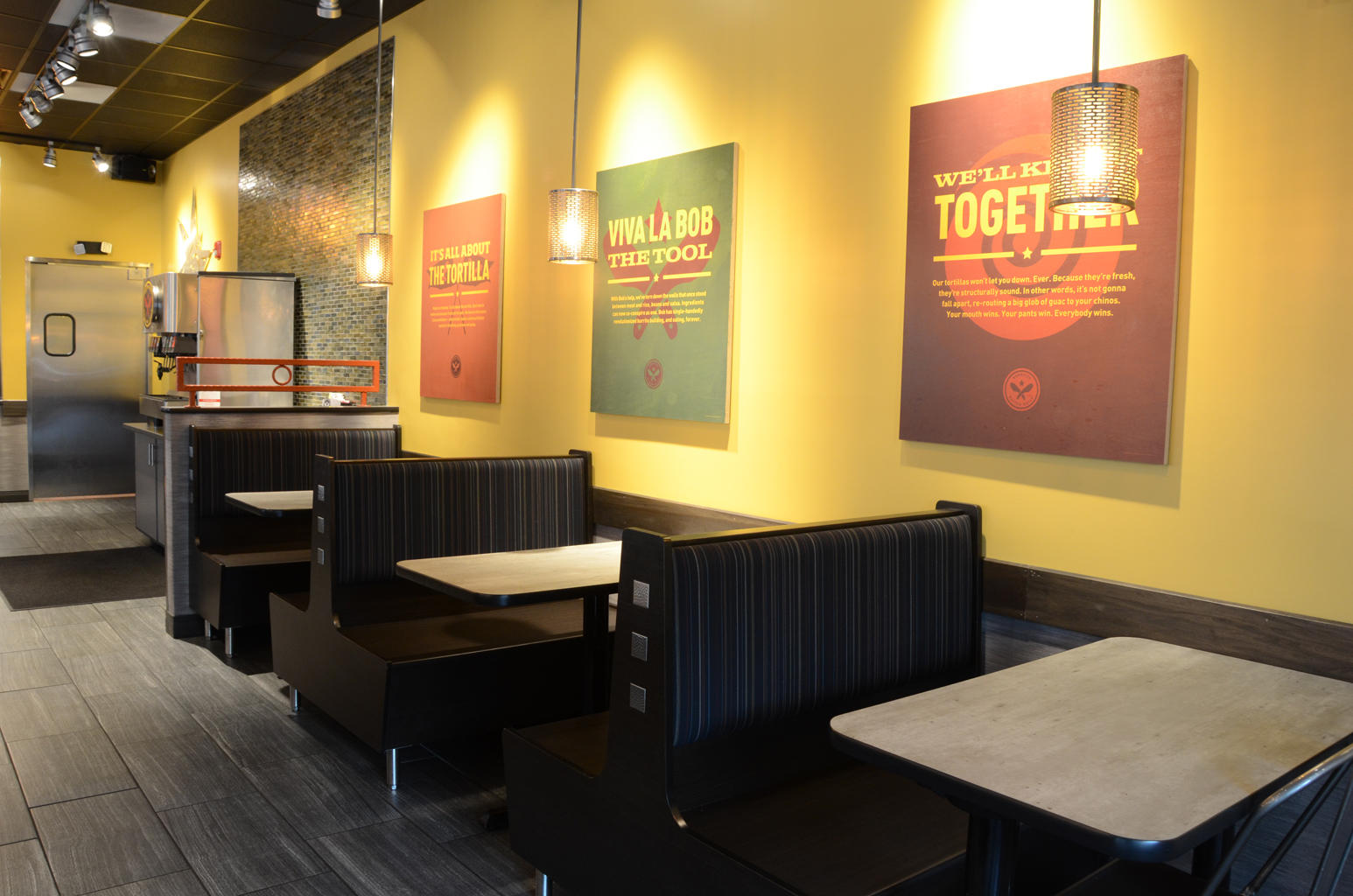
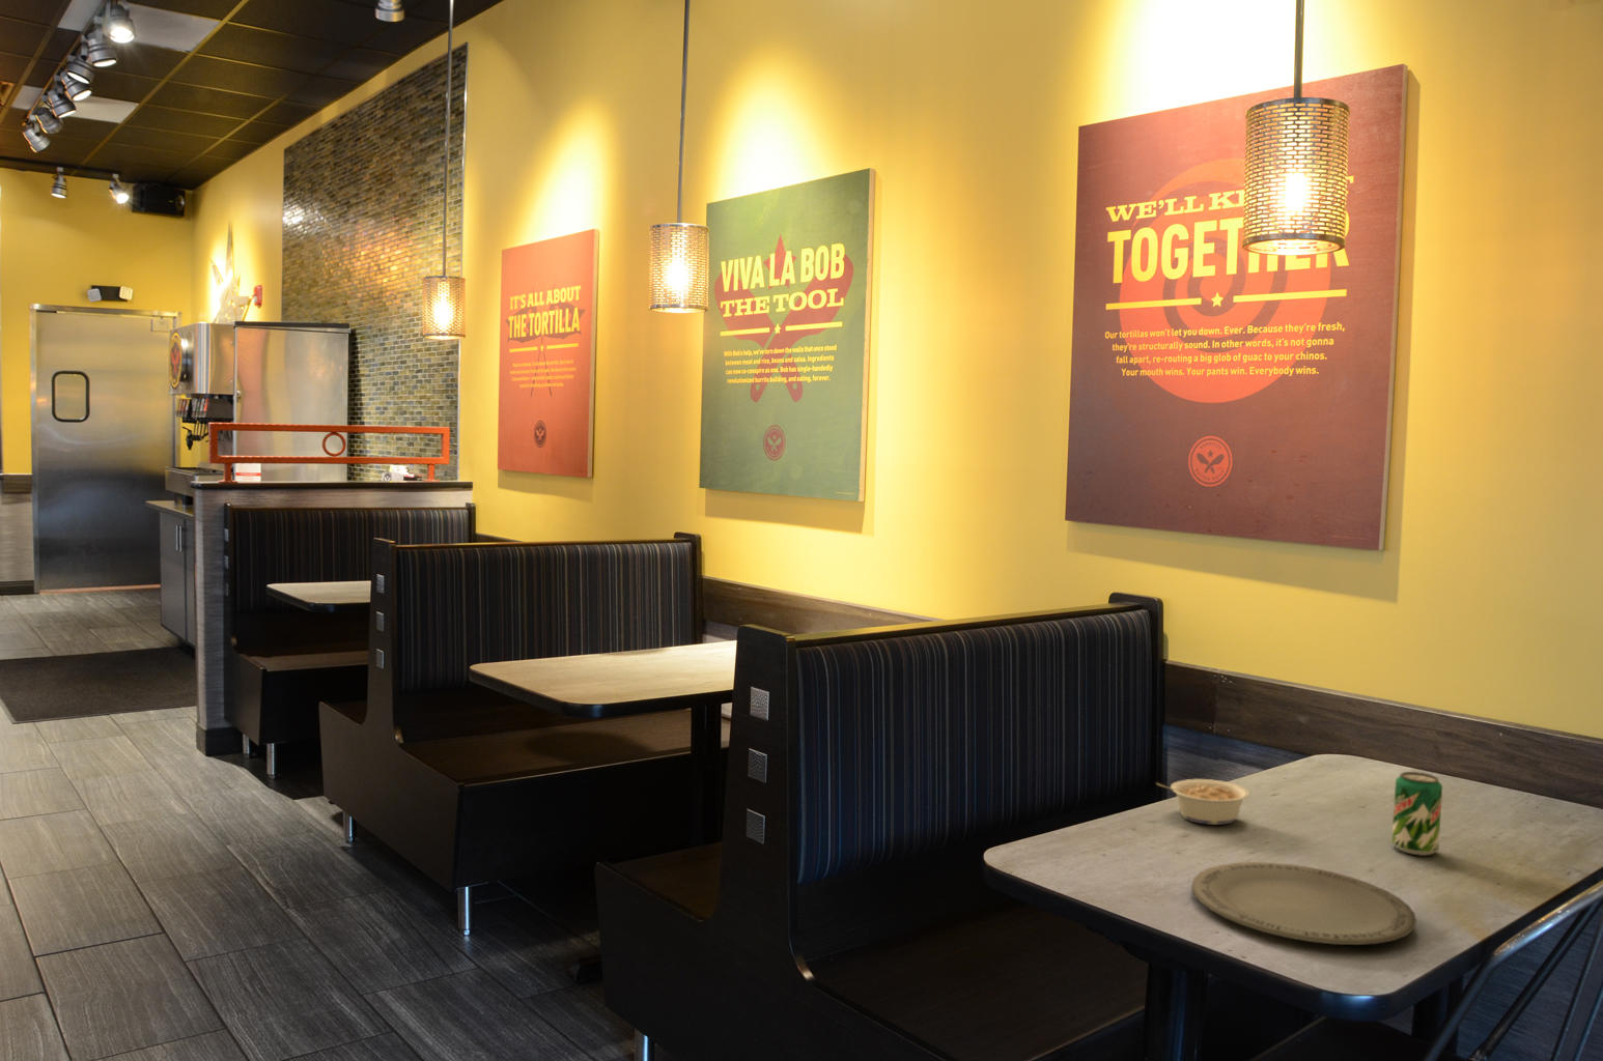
+ legume [1155,778,1250,825]
+ plate [1192,861,1417,946]
+ beverage can [1391,771,1443,857]
